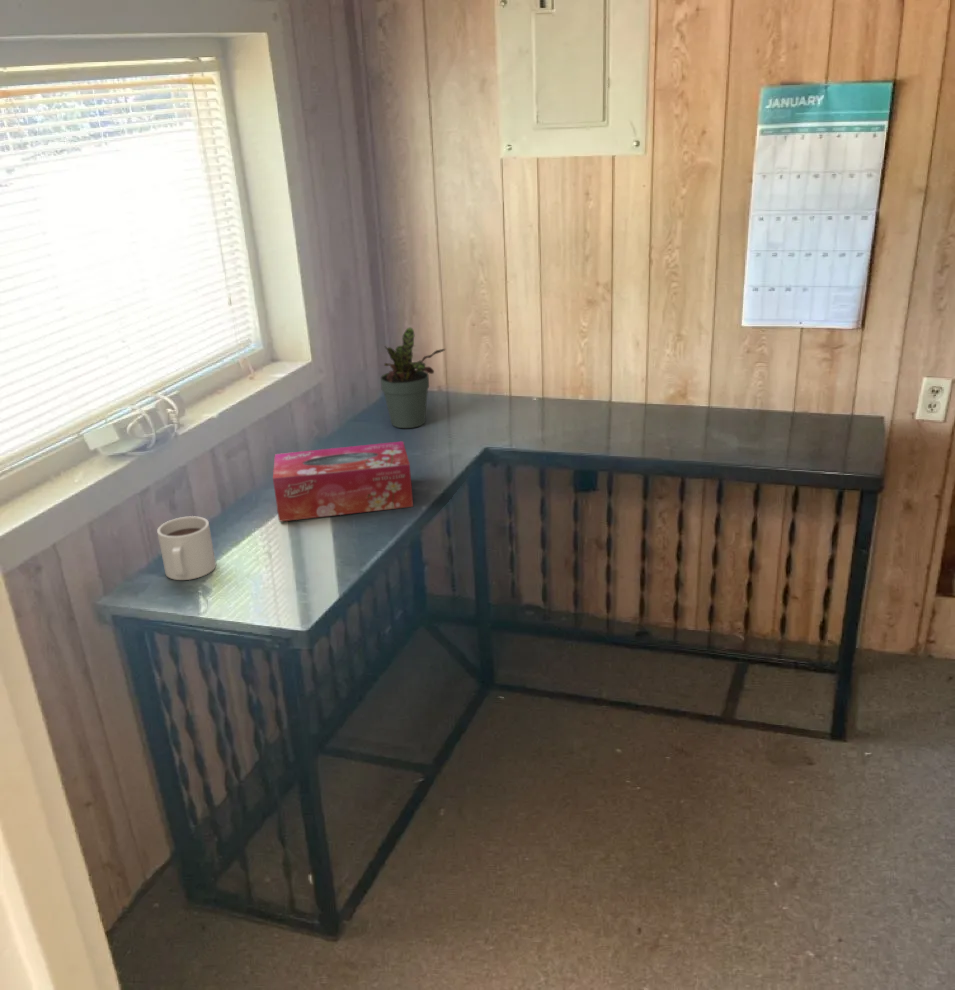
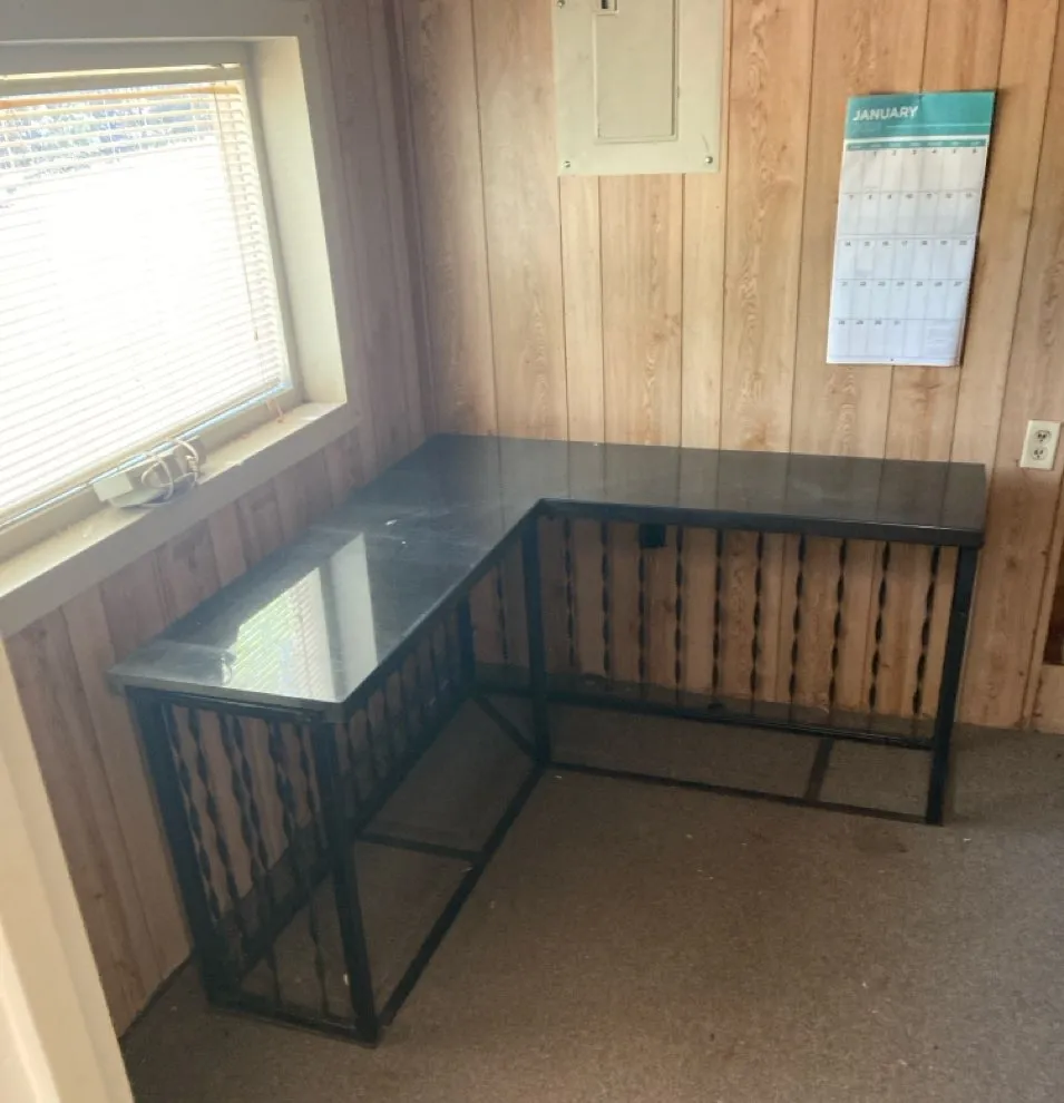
- mug [156,515,217,581]
- potted plant [380,327,447,429]
- tissue box [272,440,414,522]
